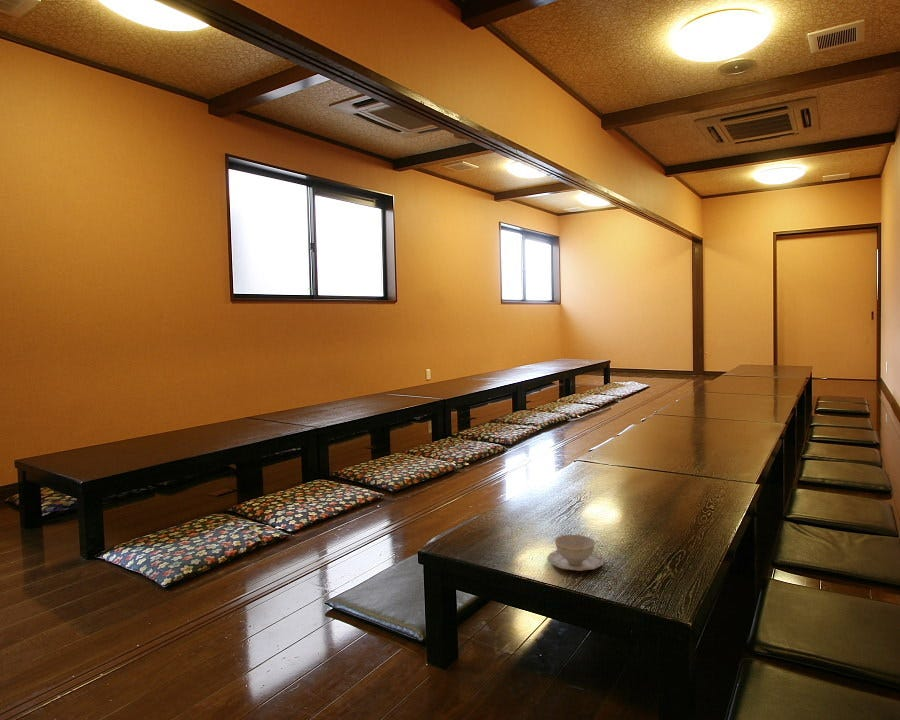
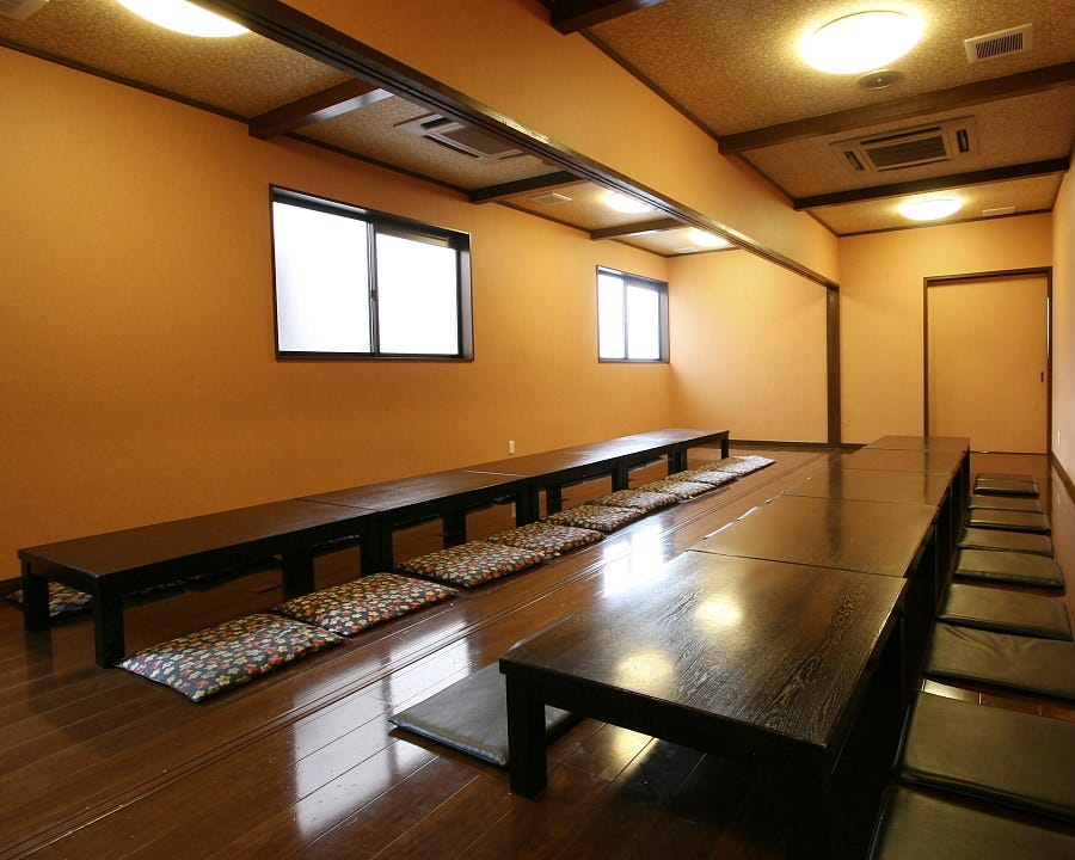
- chinaware [546,533,605,572]
